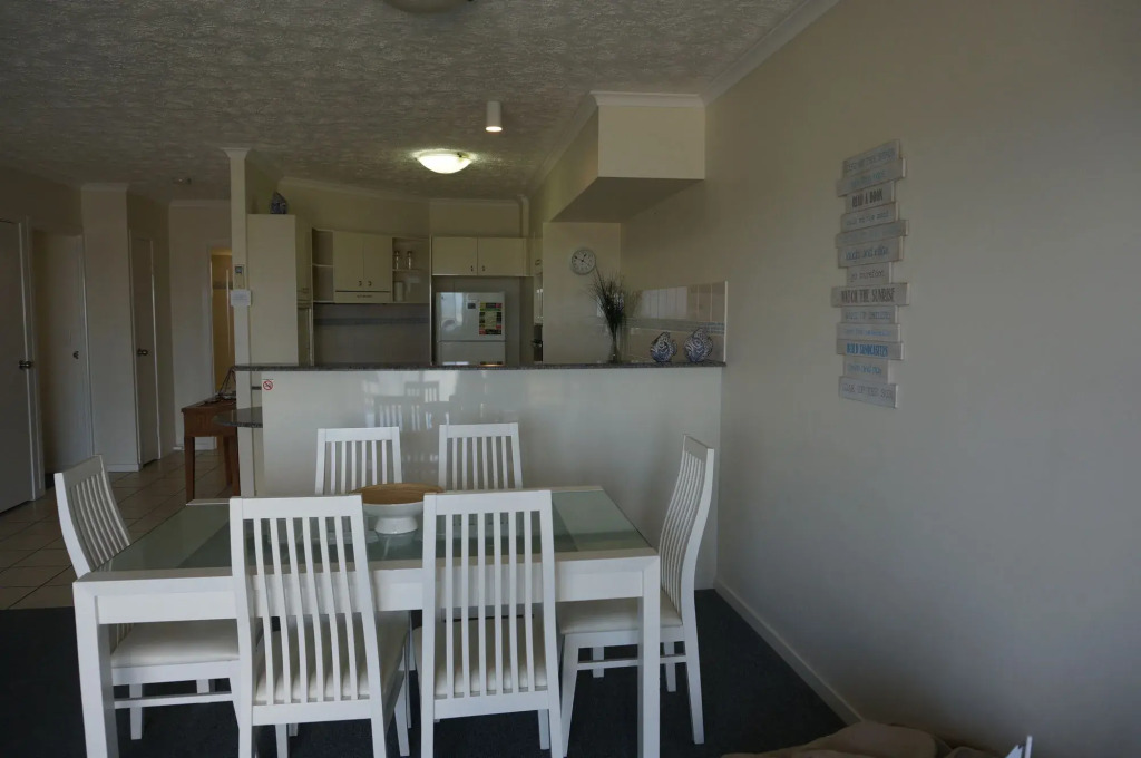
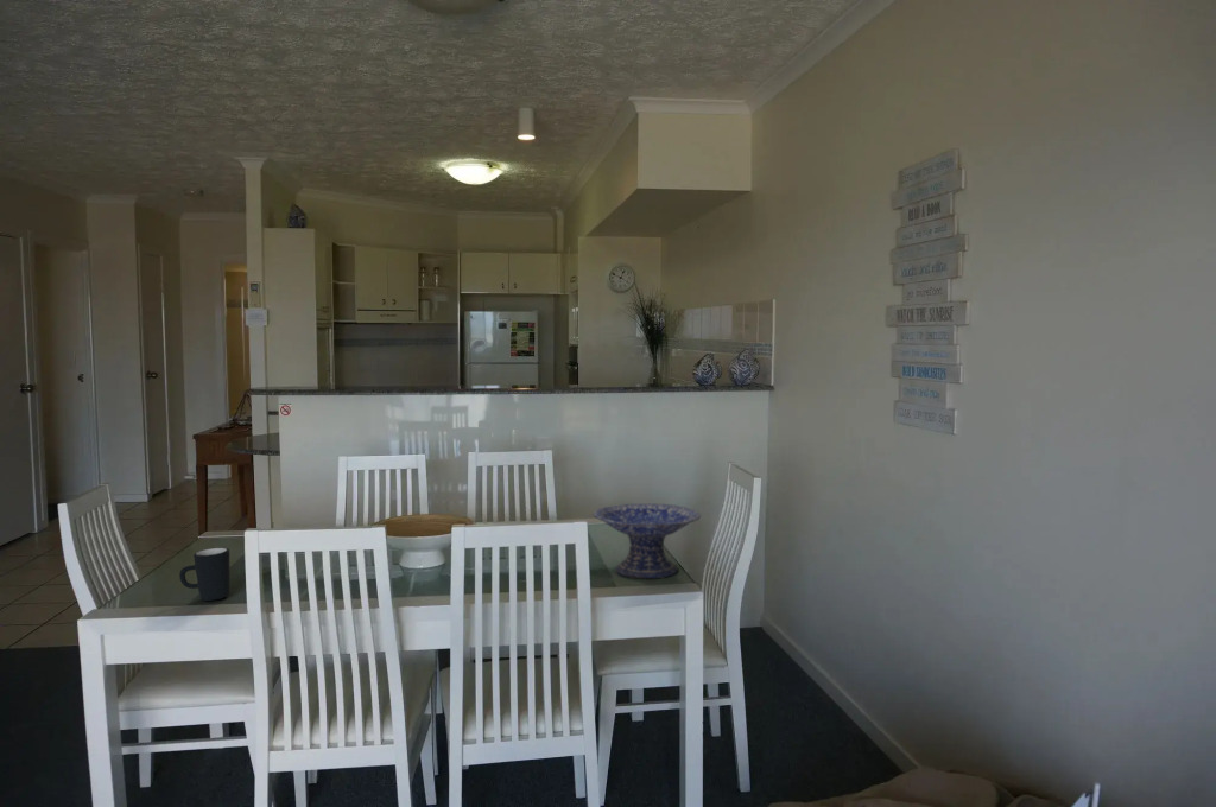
+ decorative bowl [591,502,702,579]
+ mug [178,547,232,602]
